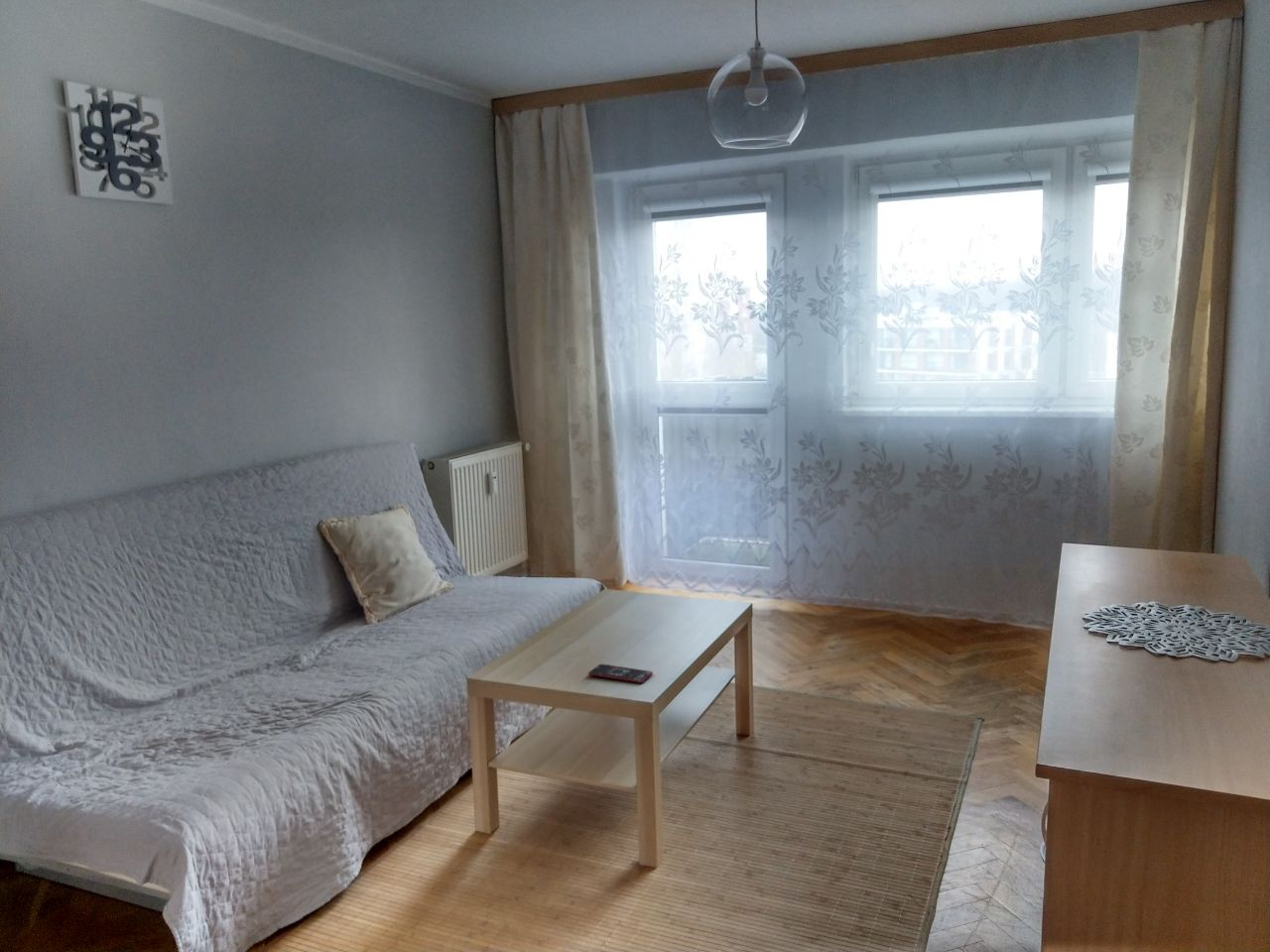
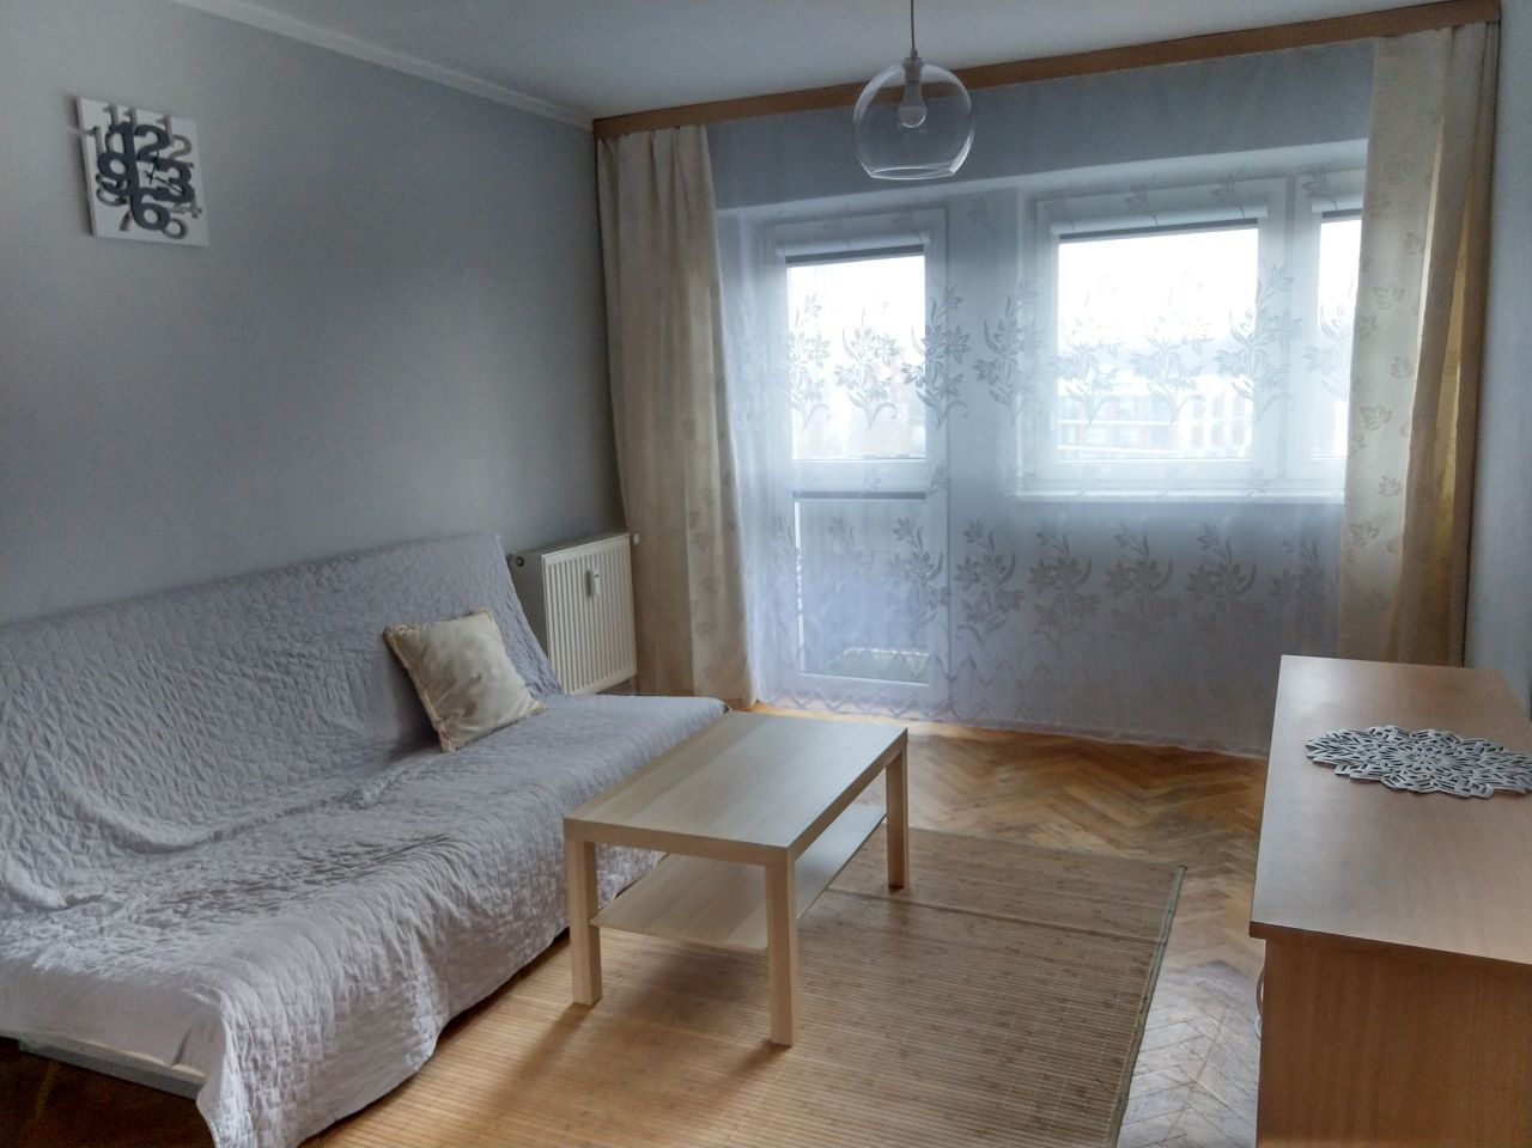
- smartphone [587,663,654,684]
